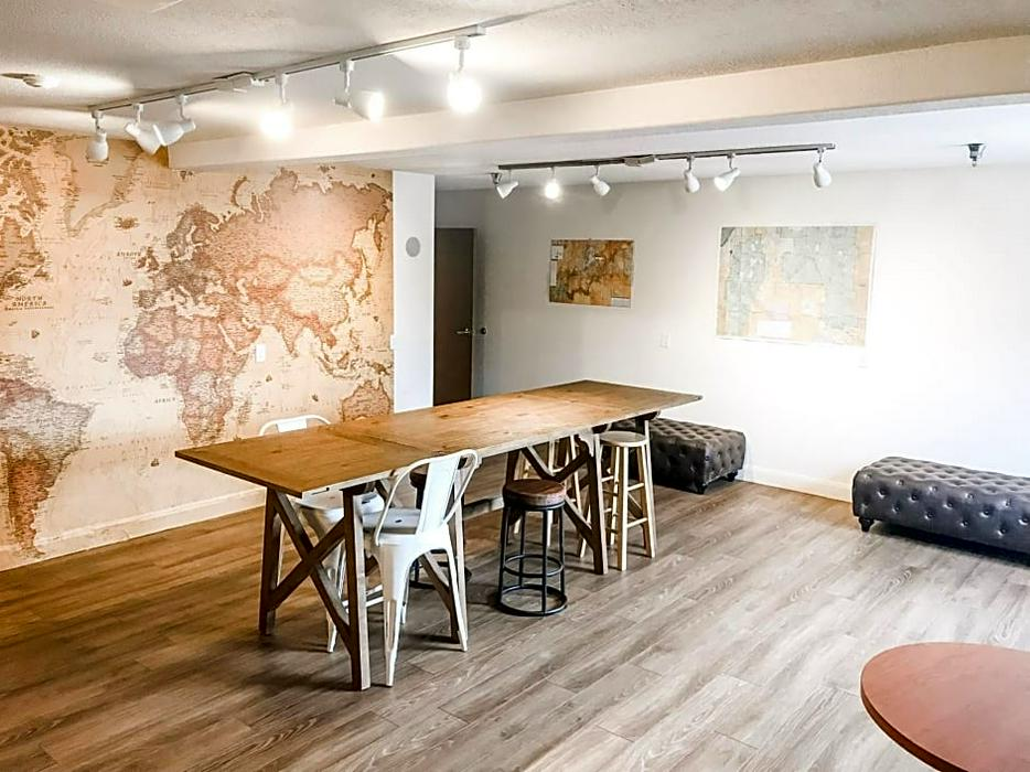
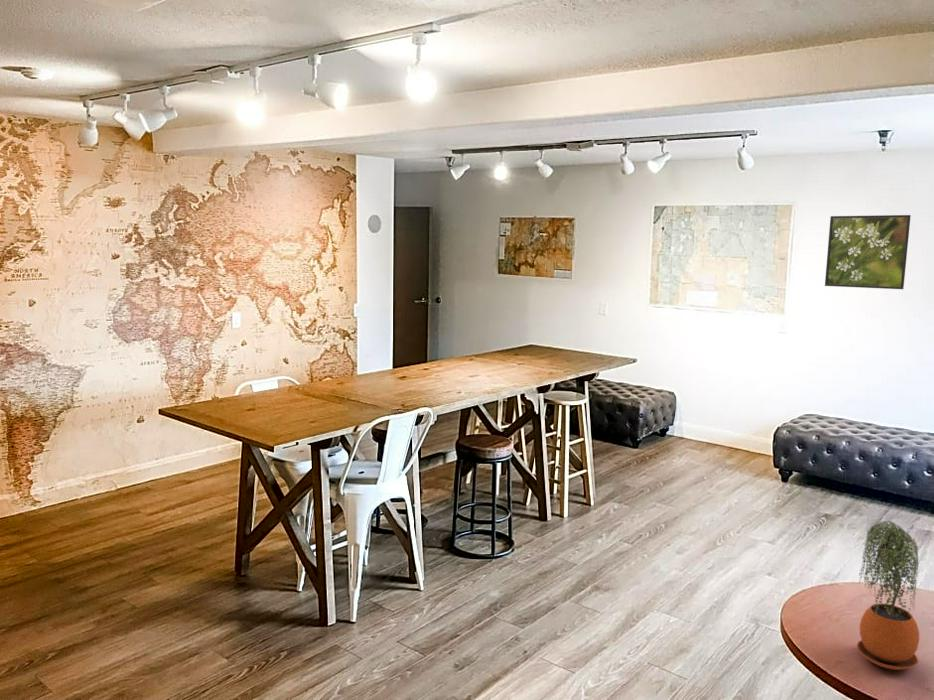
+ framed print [824,214,912,290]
+ potted plant [856,520,920,671]
